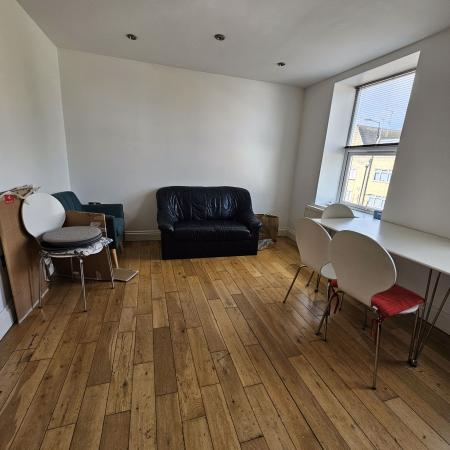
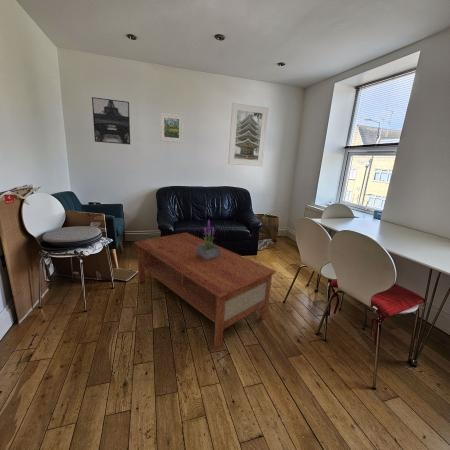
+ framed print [159,112,184,144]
+ potted plant [197,219,220,260]
+ coffee table [133,231,278,351]
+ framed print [227,102,269,167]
+ wall art [91,96,131,145]
